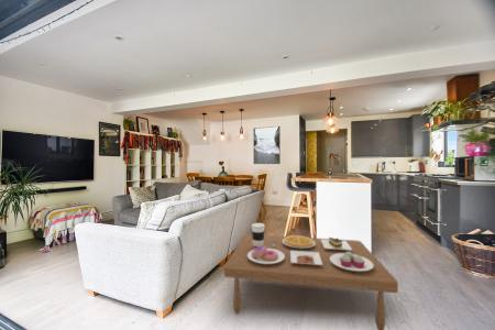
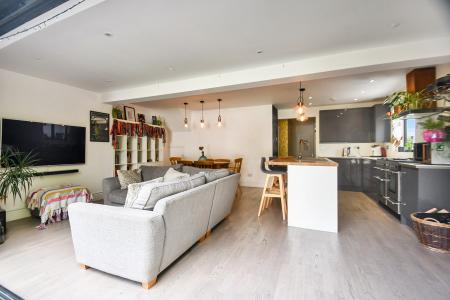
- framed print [253,125,282,165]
- coffee table [223,222,399,330]
